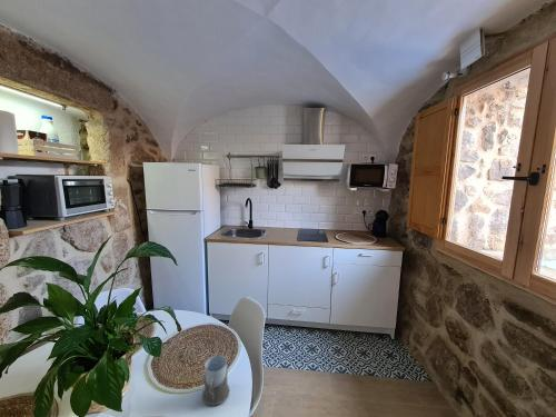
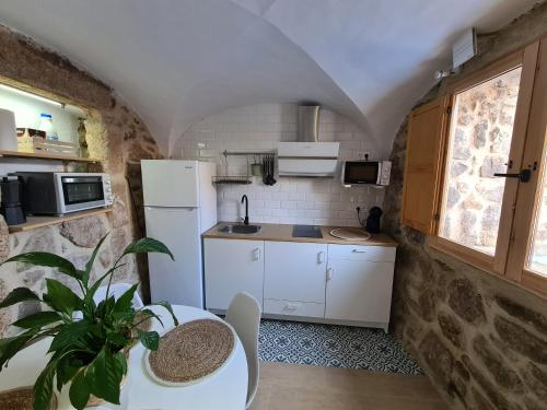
- mug [201,355,230,406]
